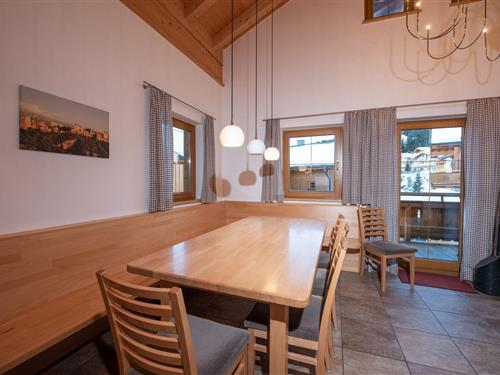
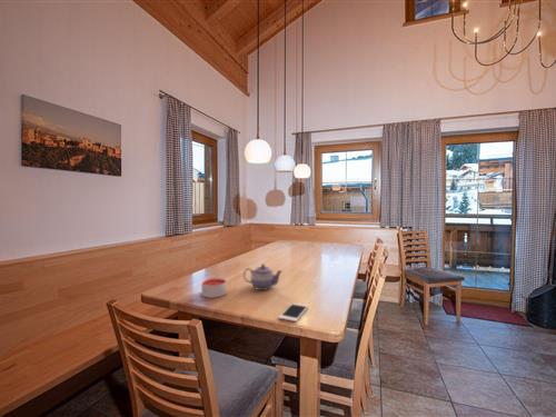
+ cell phone [277,302,309,322]
+ candle [200,277,227,299]
+ teapot [242,264,284,291]
